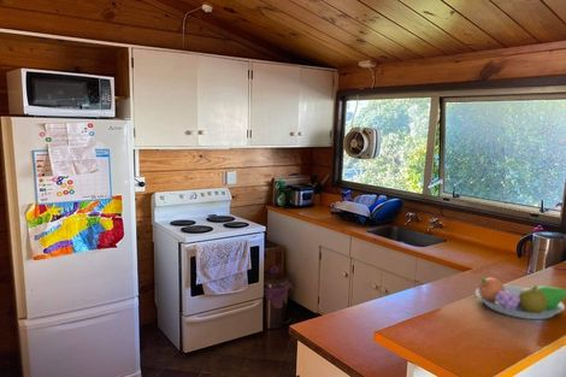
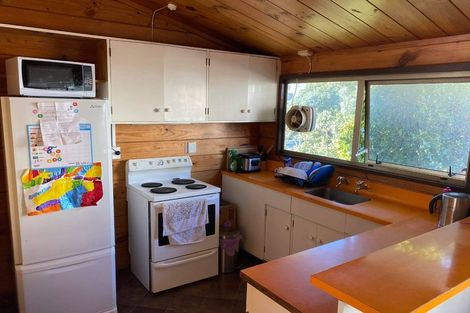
- fruit bowl [474,276,566,320]
